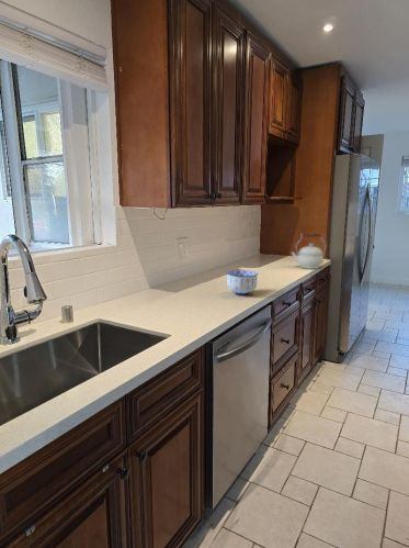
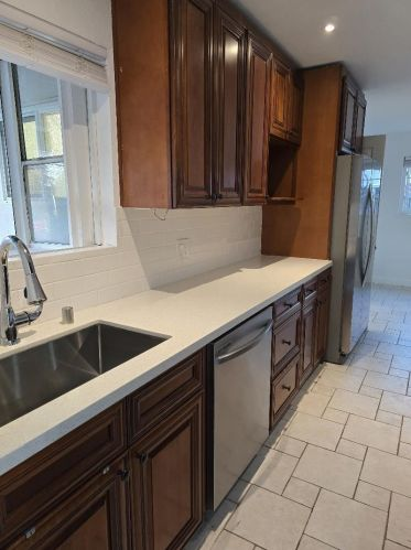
- bowl [226,269,259,297]
- kettle [291,232,328,270]
